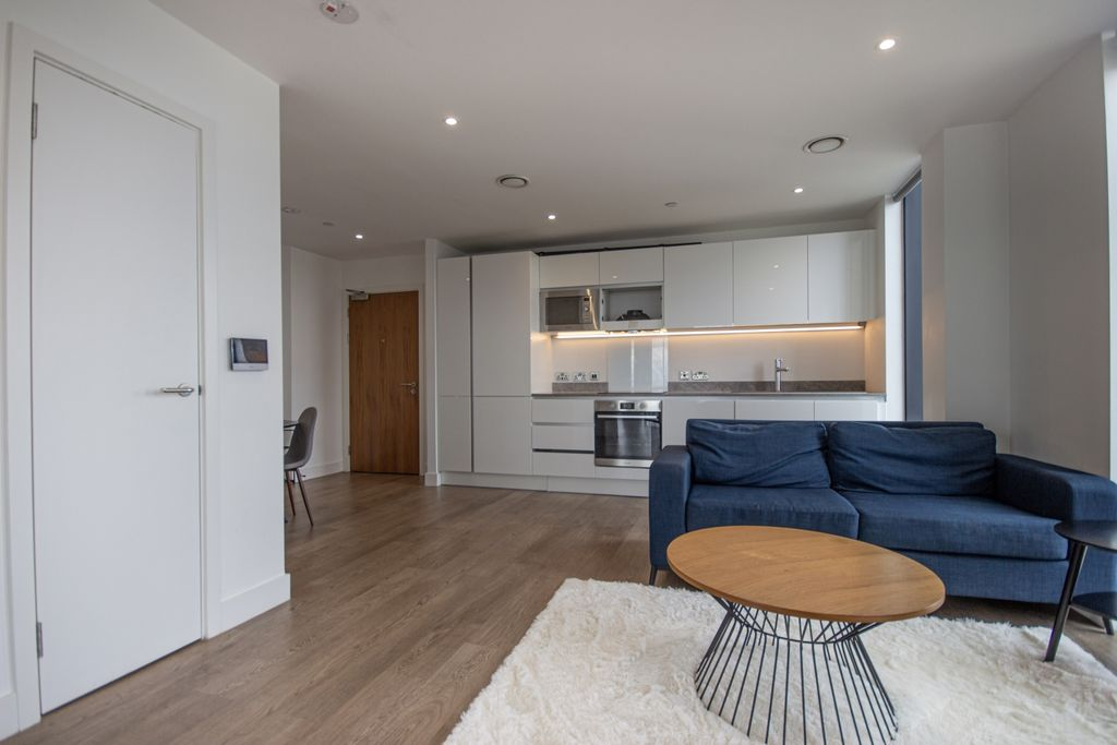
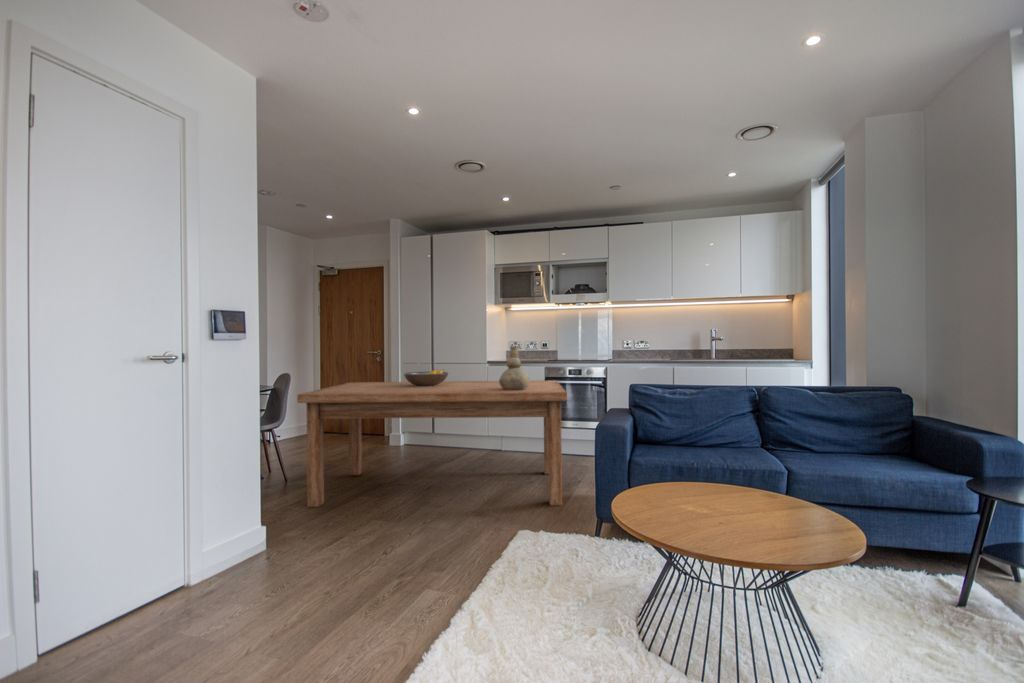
+ fruit bowl [403,368,449,386]
+ dining table [296,379,568,508]
+ vase [498,346,531,390]
